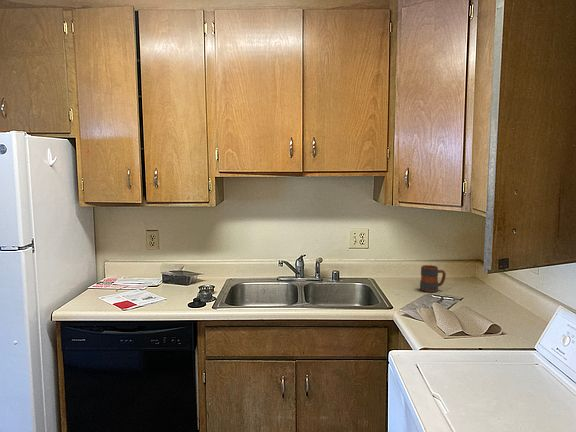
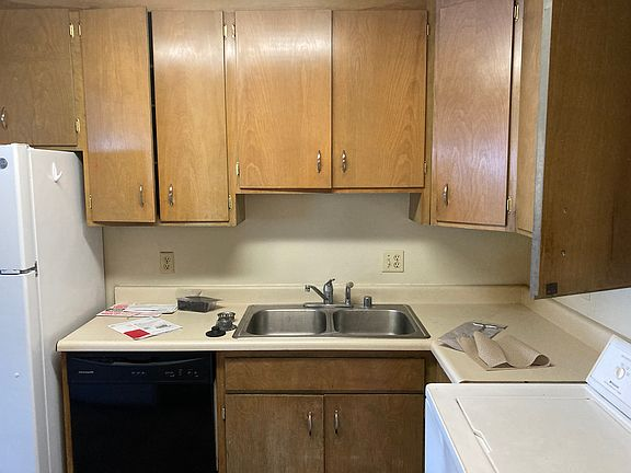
- mug [419,264,447,293]
